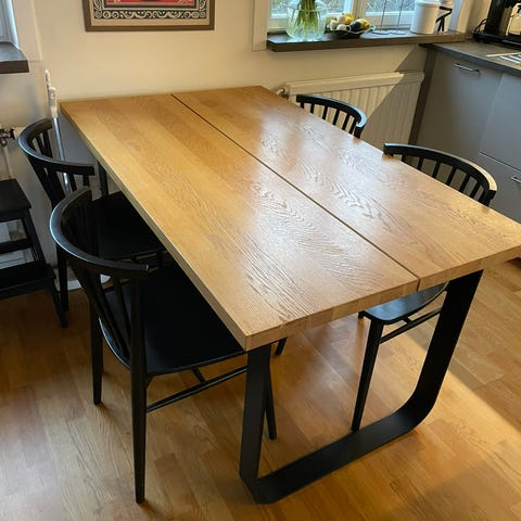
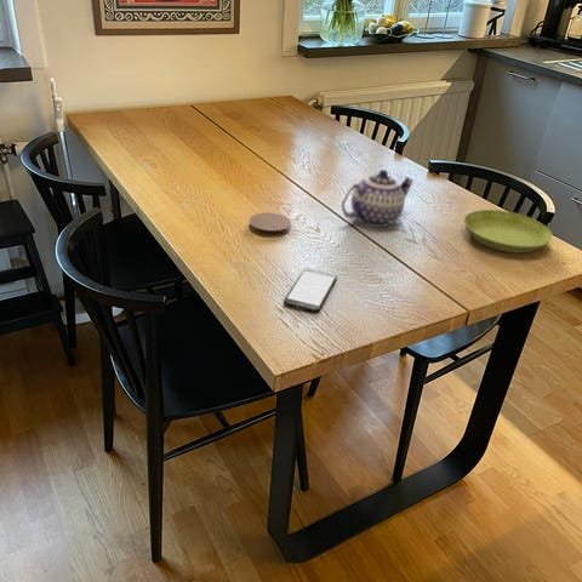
+ teapot [341,169,415,228]
+ coaster [249,211,292,236]
+ smartphone [283,267,338,313]
+ saucer [463,209,553,253]
